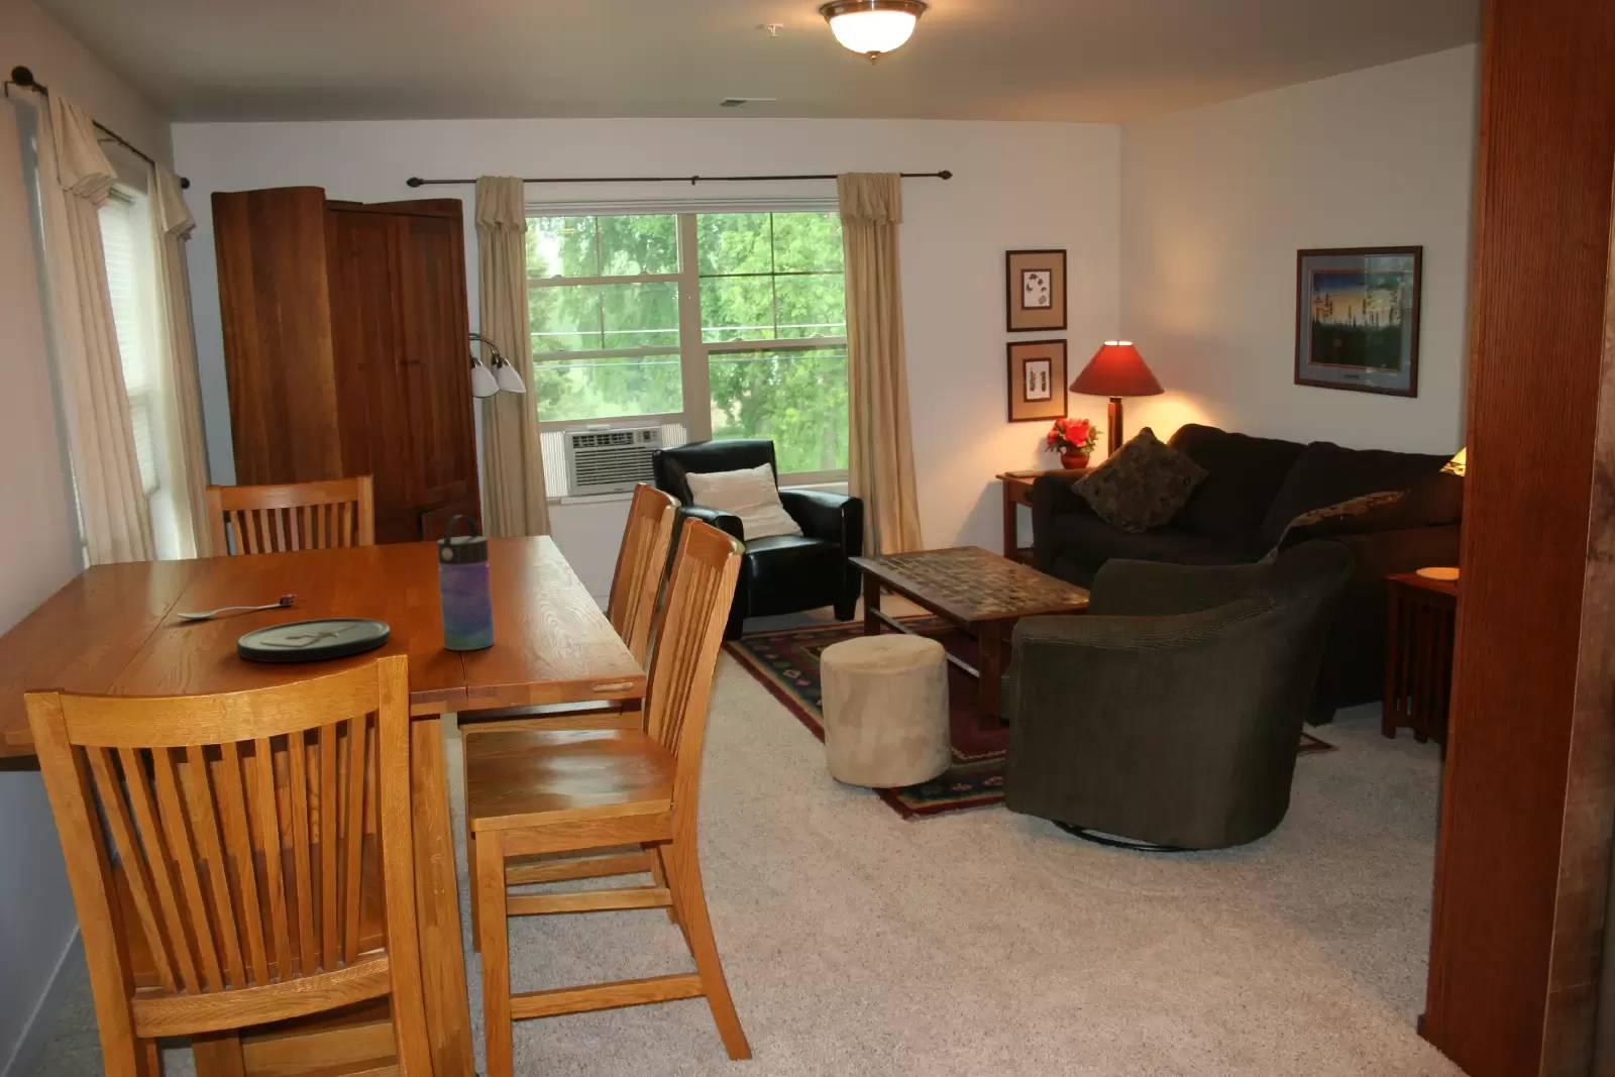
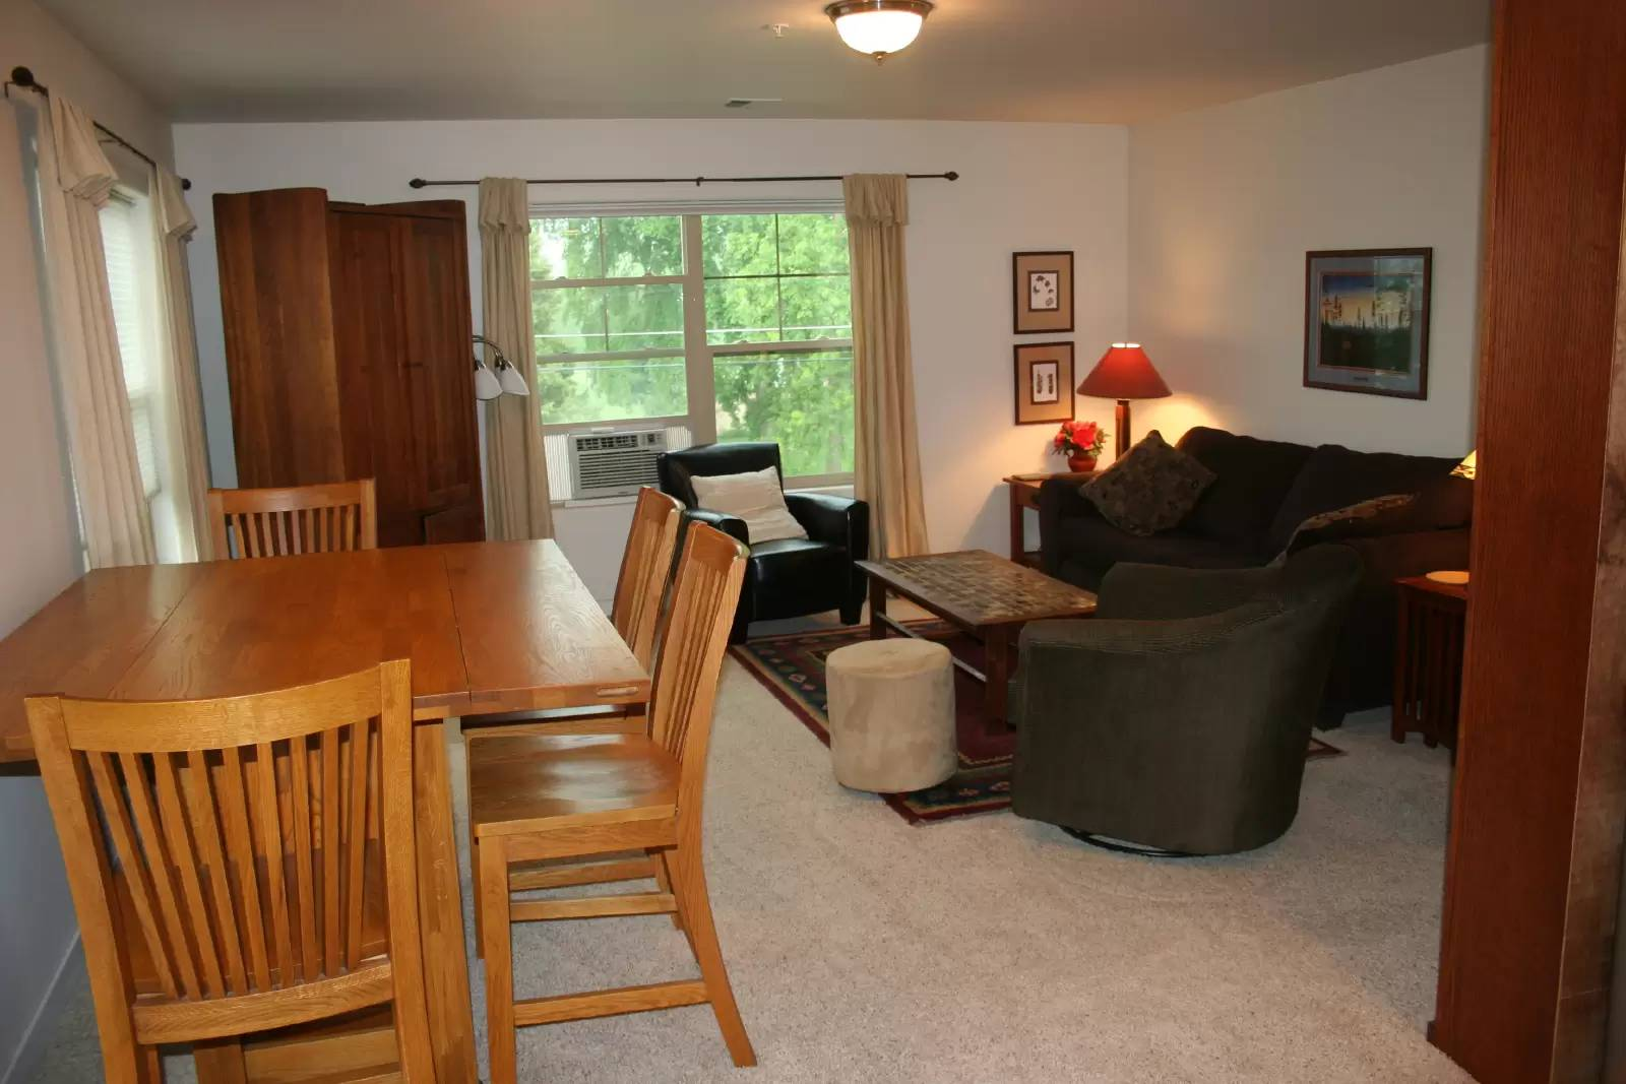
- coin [236,617,392,664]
- water bottle [436,514,495,651]
- spoon [175,594,298,620]
